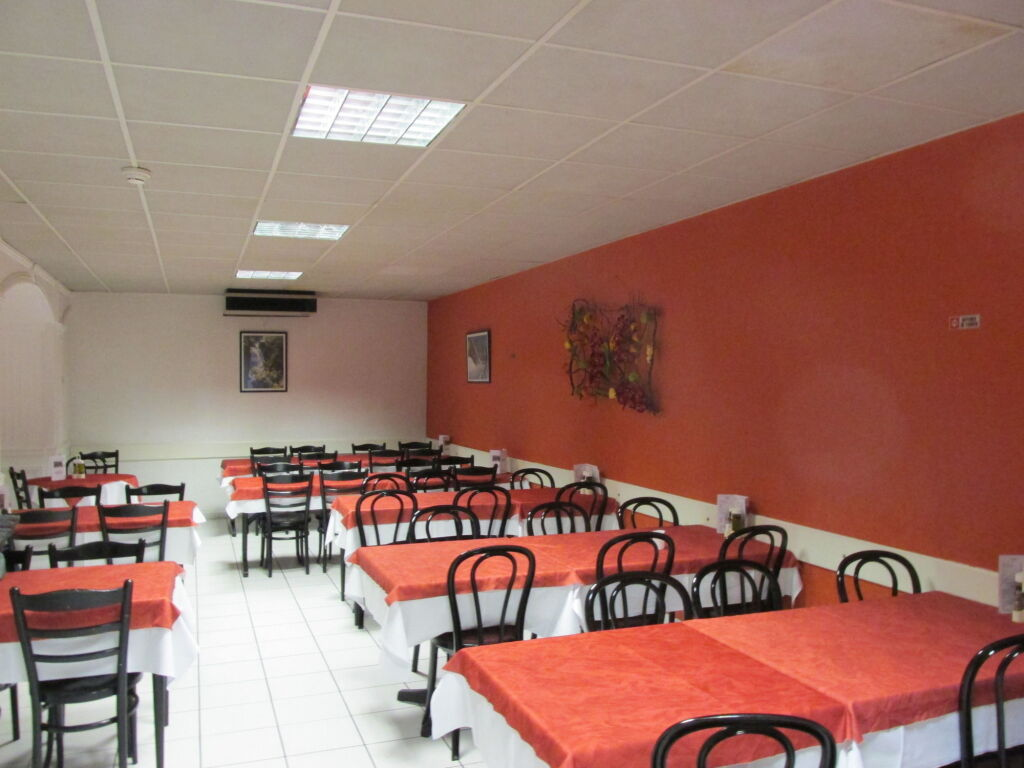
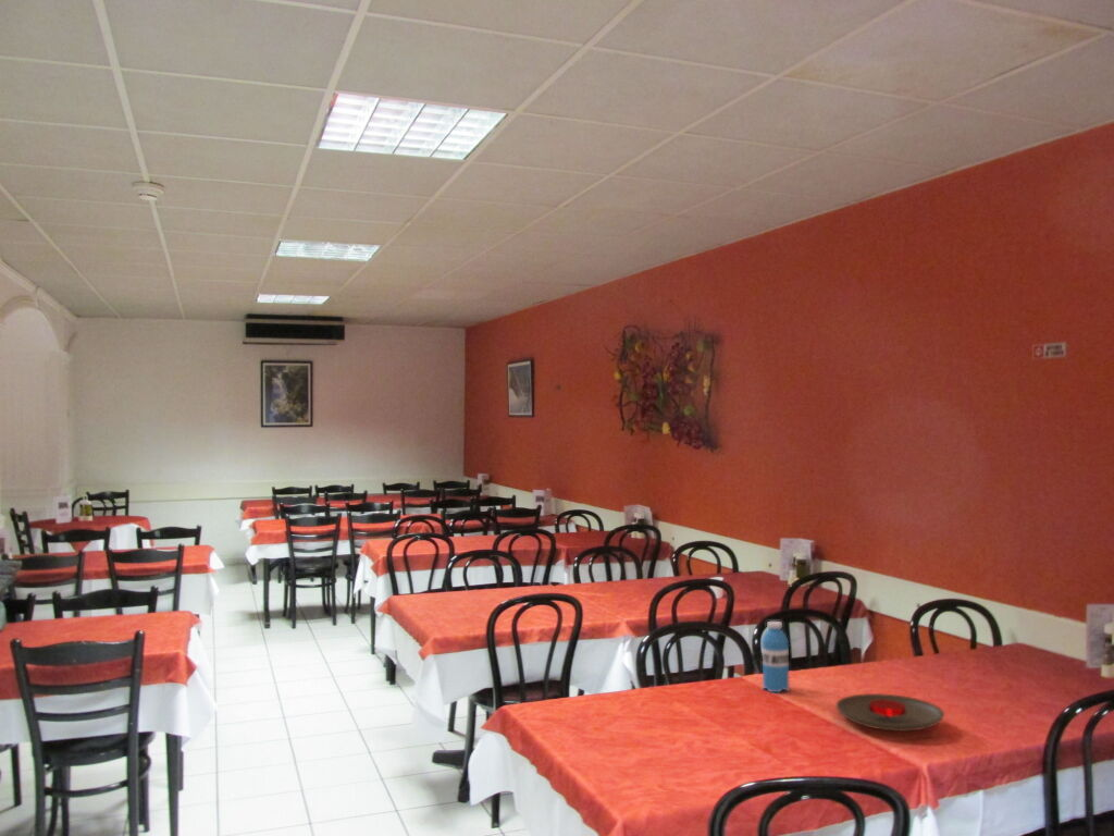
+ water bottle [760,620,791,693]
+ plate [834,692,945,733]
